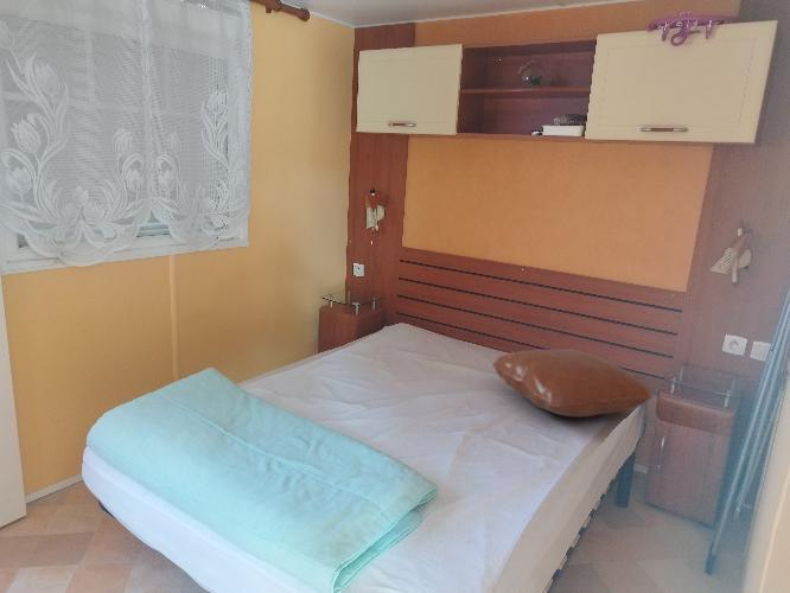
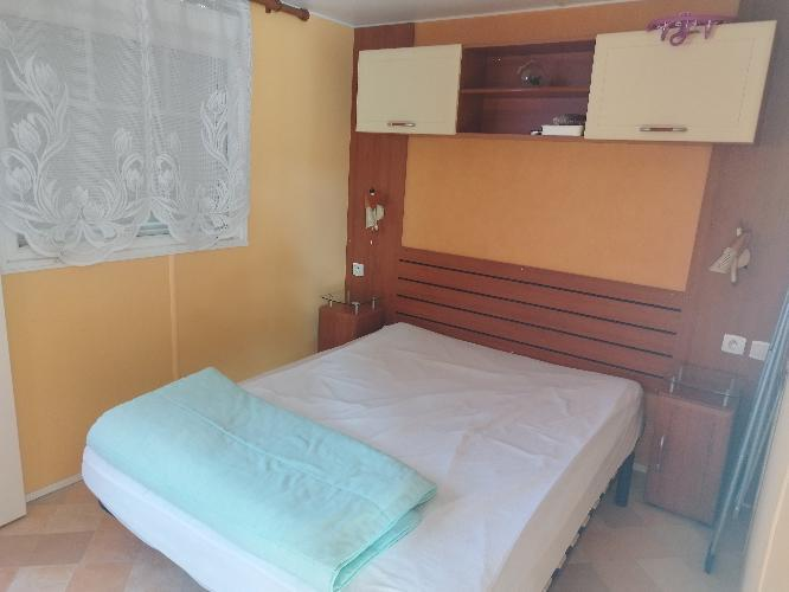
- pillow [491,347,654,419]
